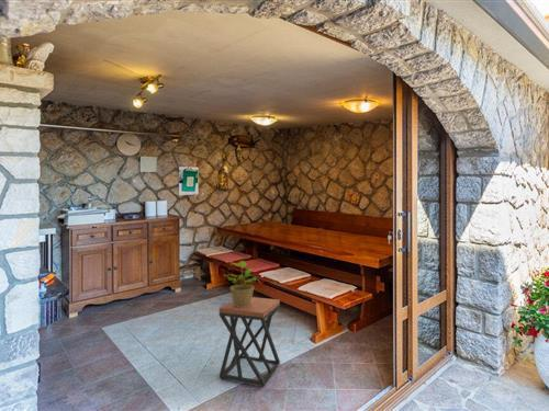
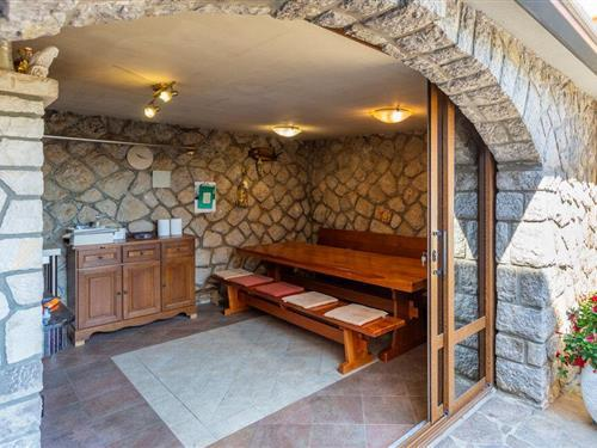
- stool [219,296,281,387]
- potted plant [223,260,258,307]
